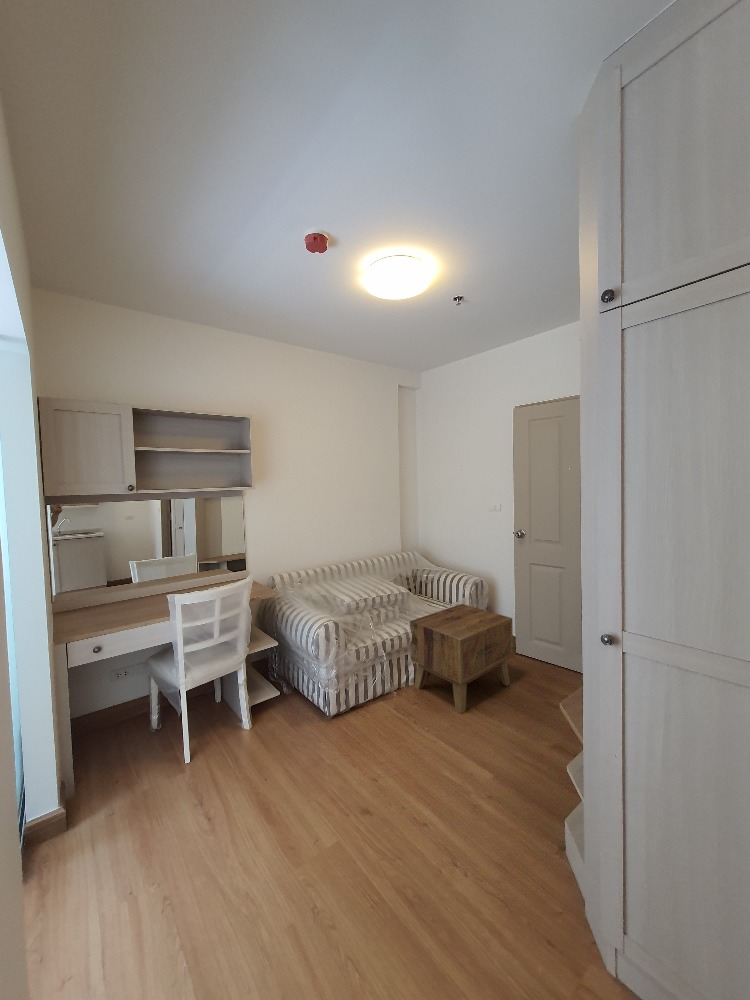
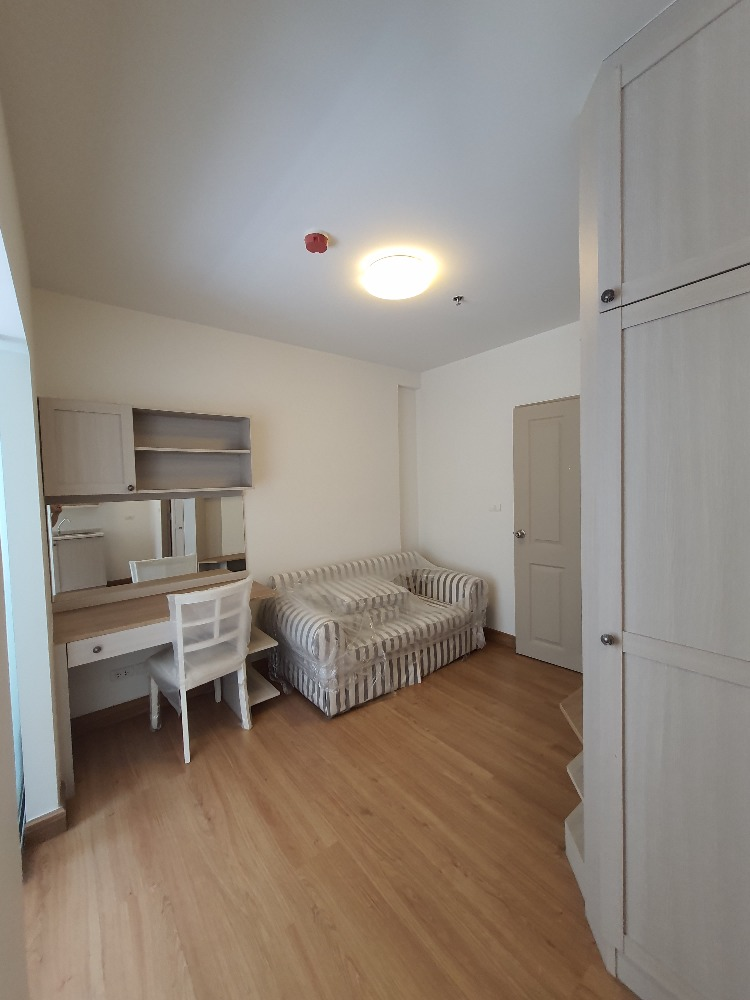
- side table [409,603,514,714]
